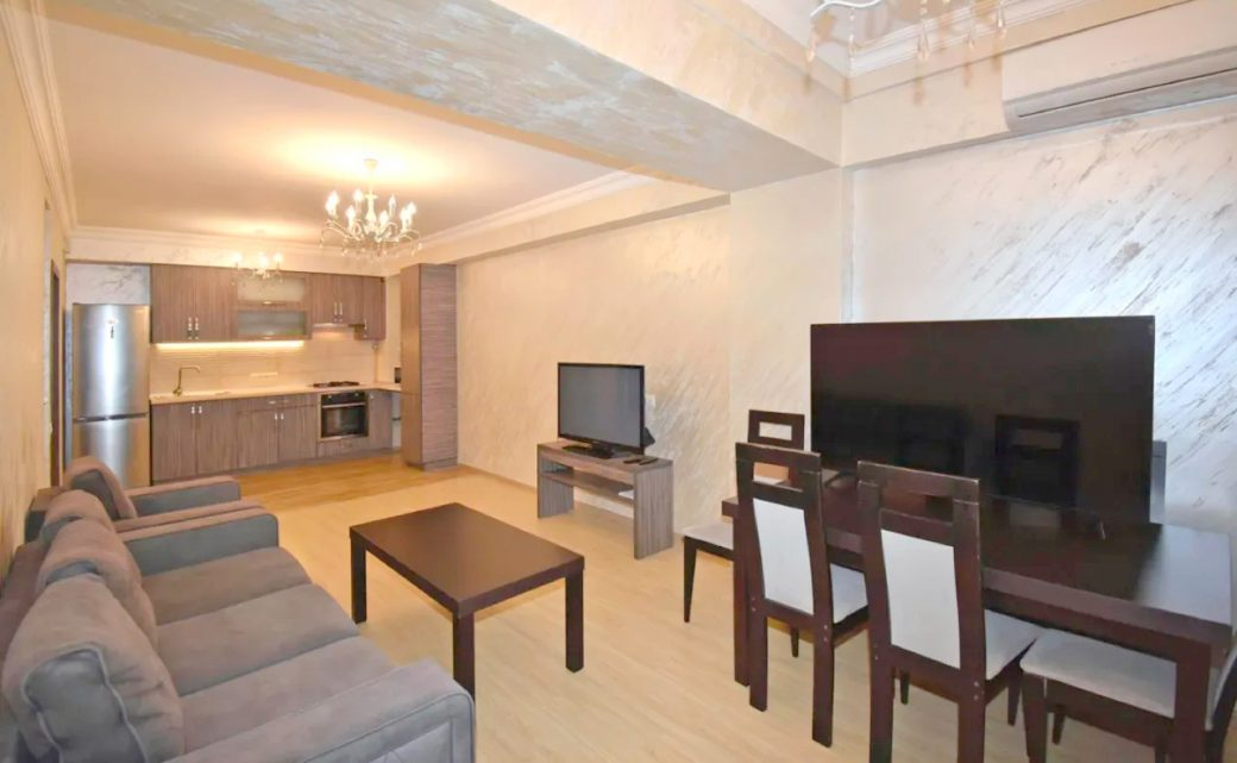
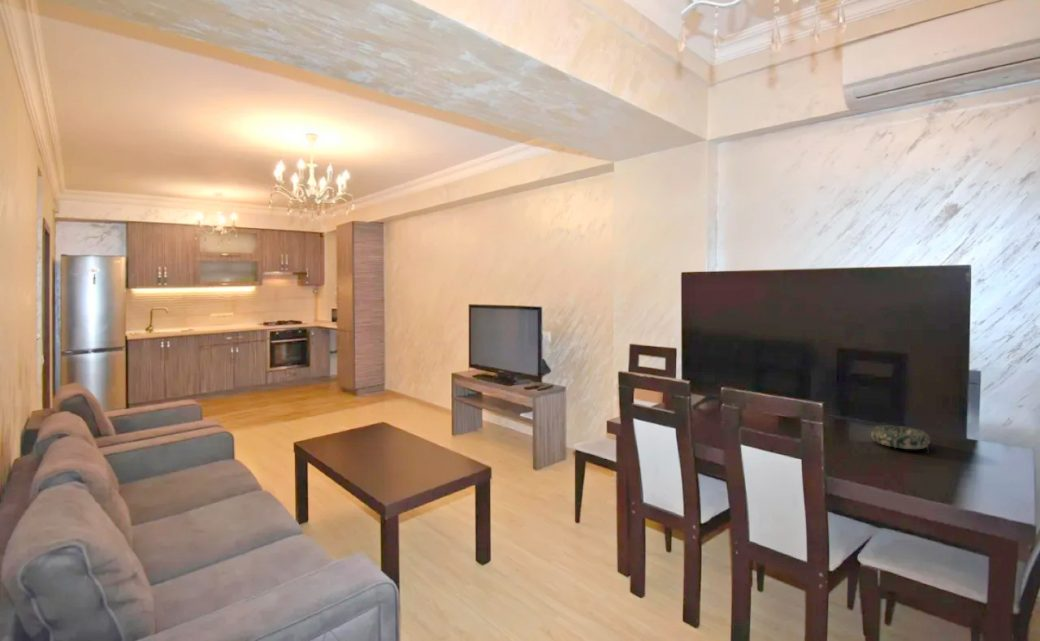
+ decorative bowl [870,424,931,450]
